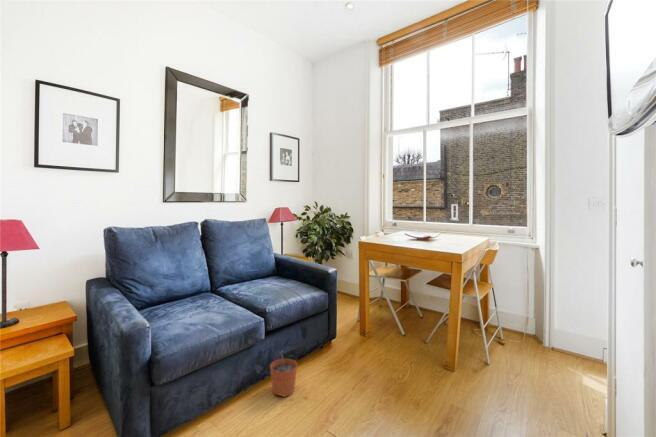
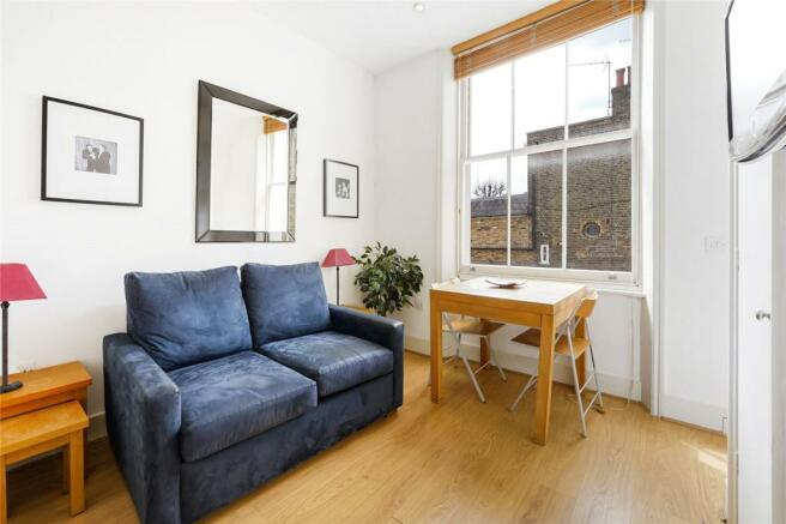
- plant pot [269,349,298,398]
